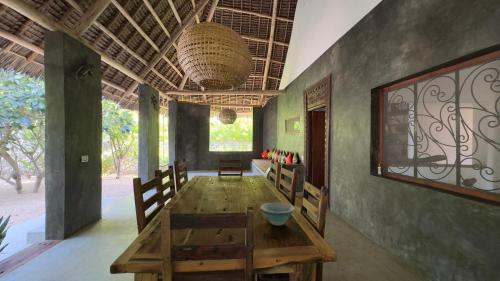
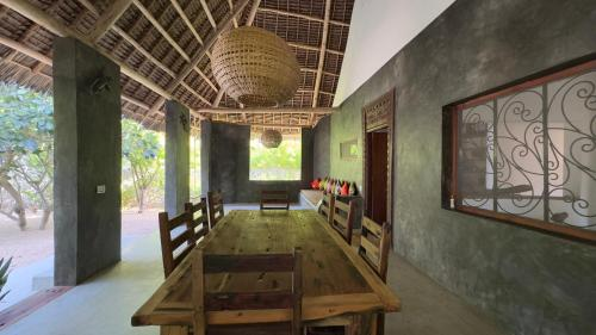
- bowl [259,202,296,226]
